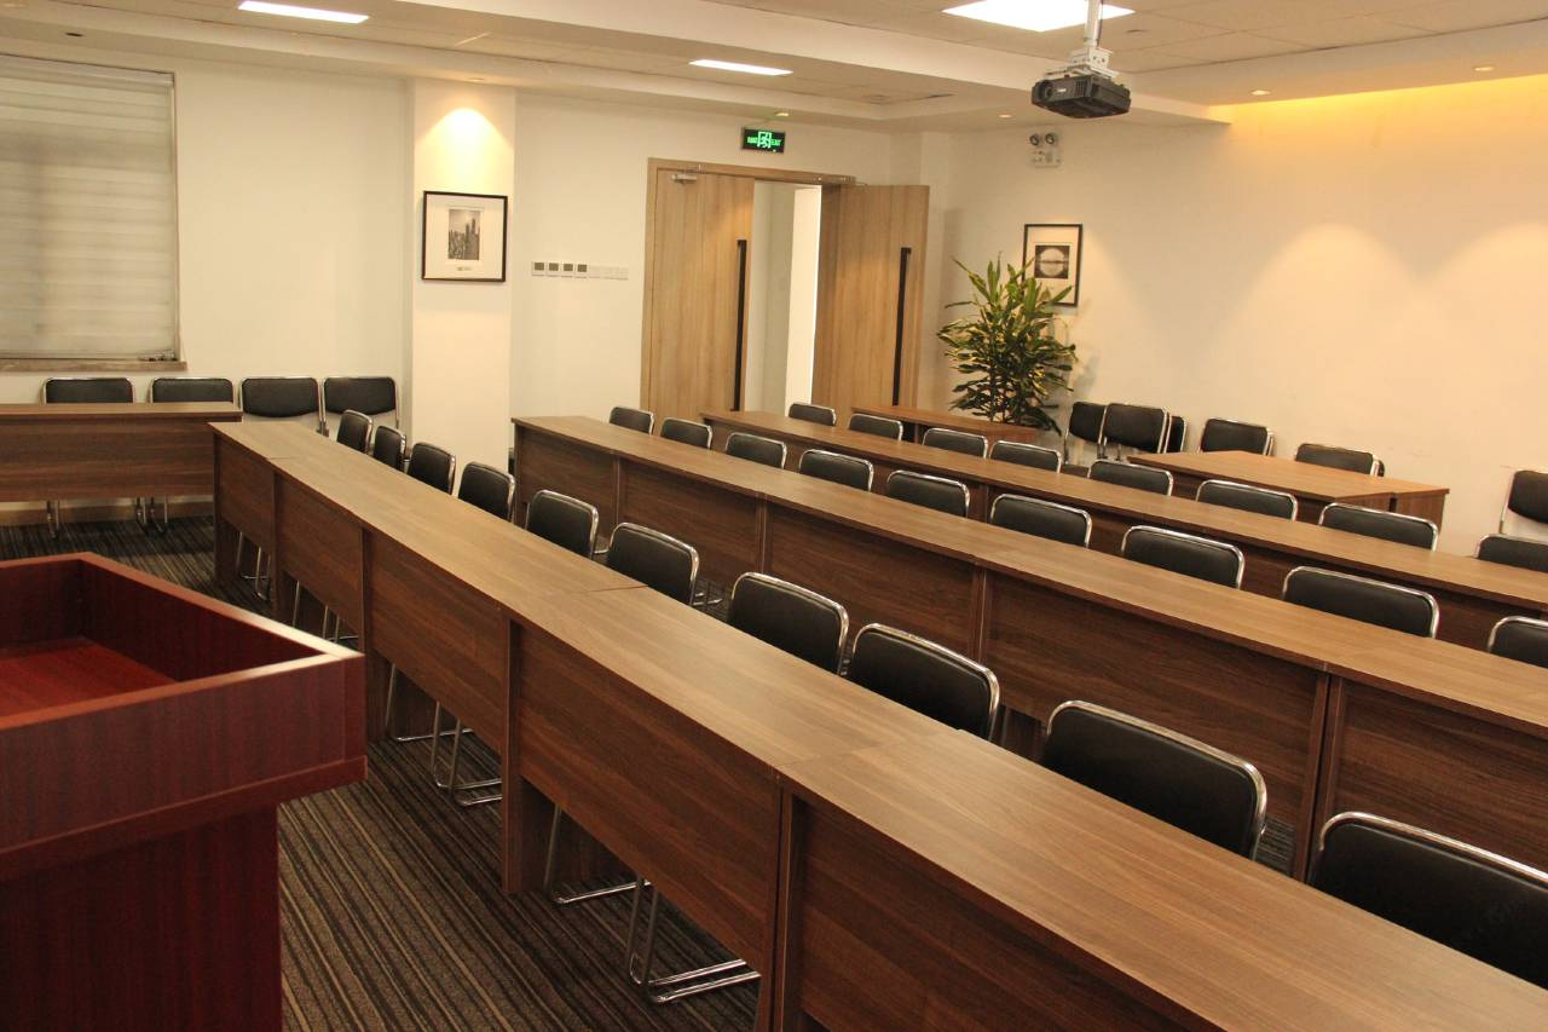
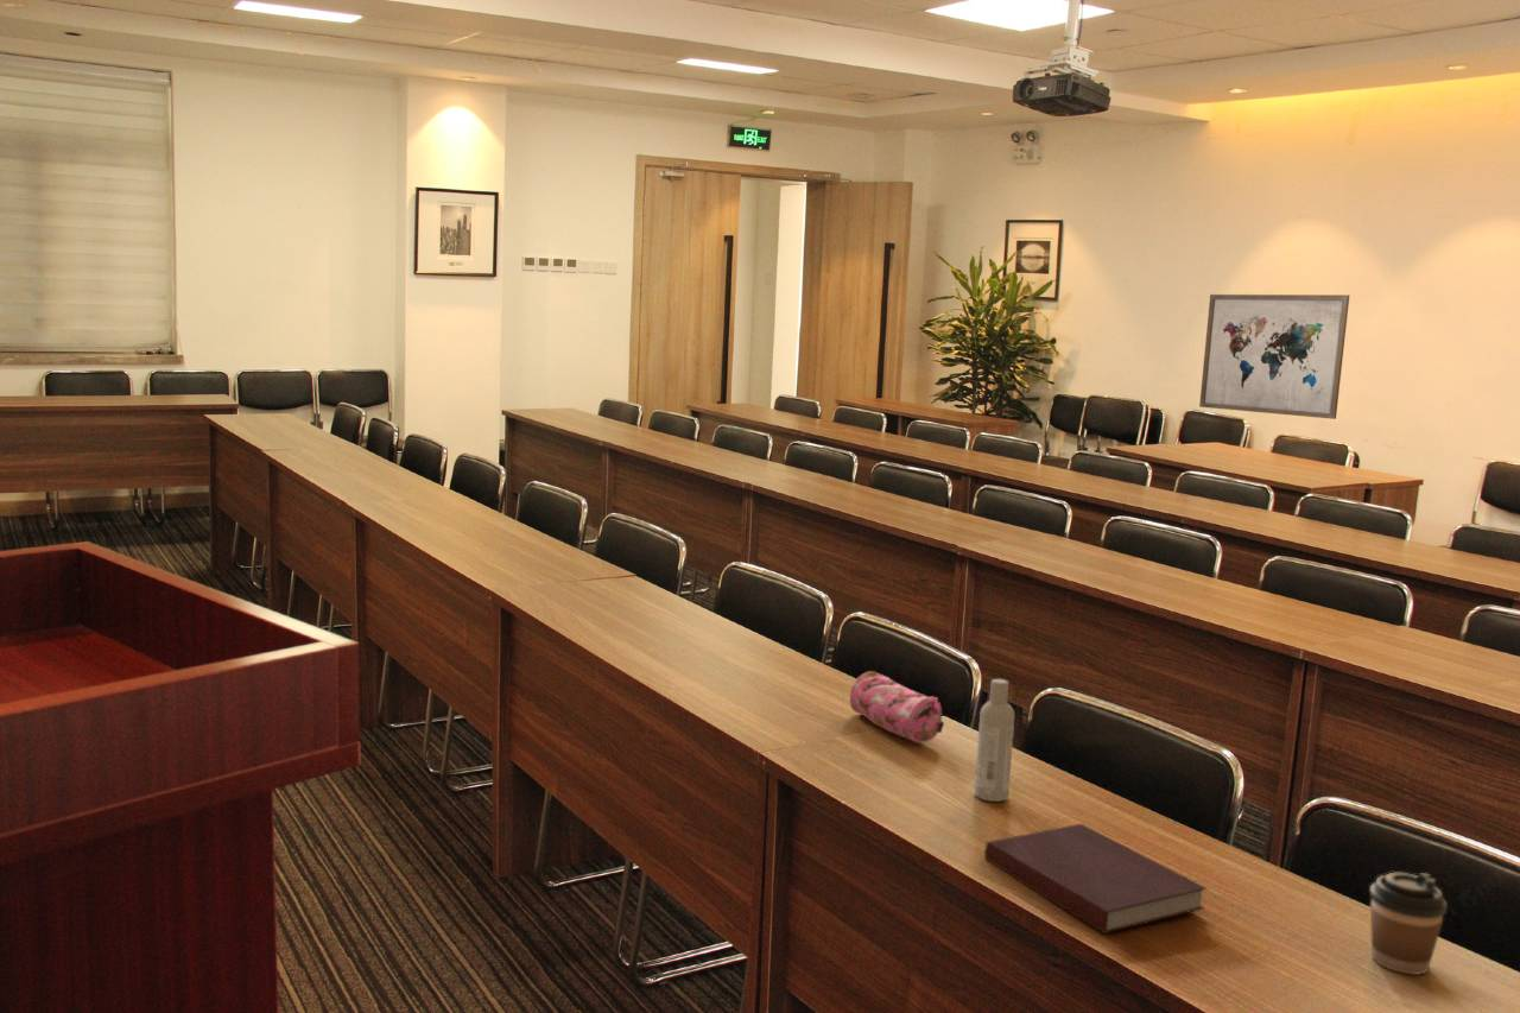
+ pencil case [849,670,945,745]
+ wall art [1198,293,1350,420]
+ notebook [983,823,1208,935]
+ bottle [973,678,1015,803]
+ coffee cup [1369,872,1449,976]
